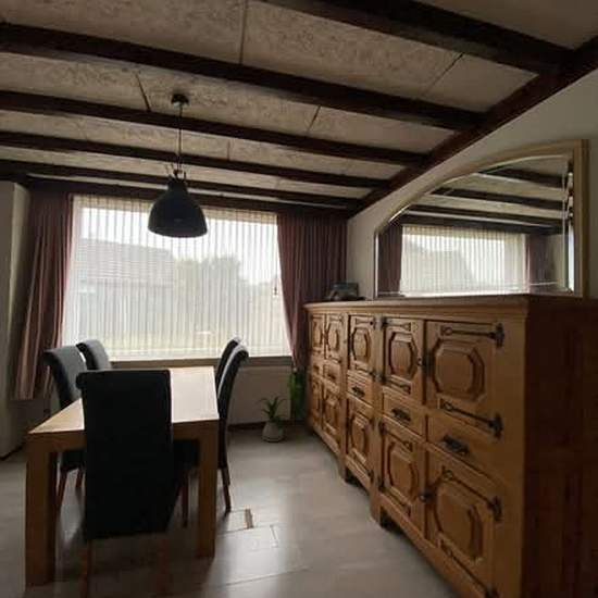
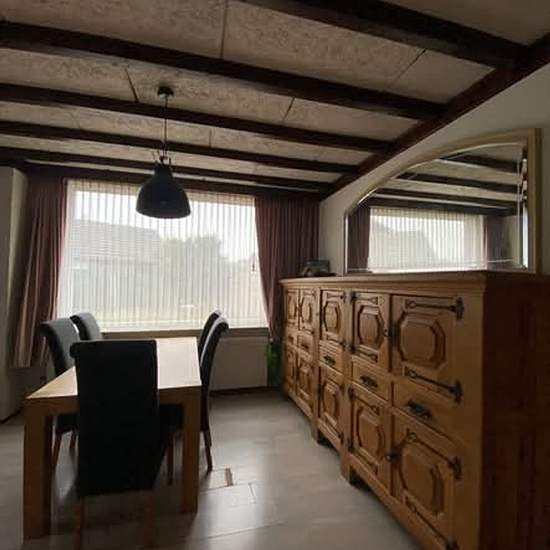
- house plant [253,395,296,443]
